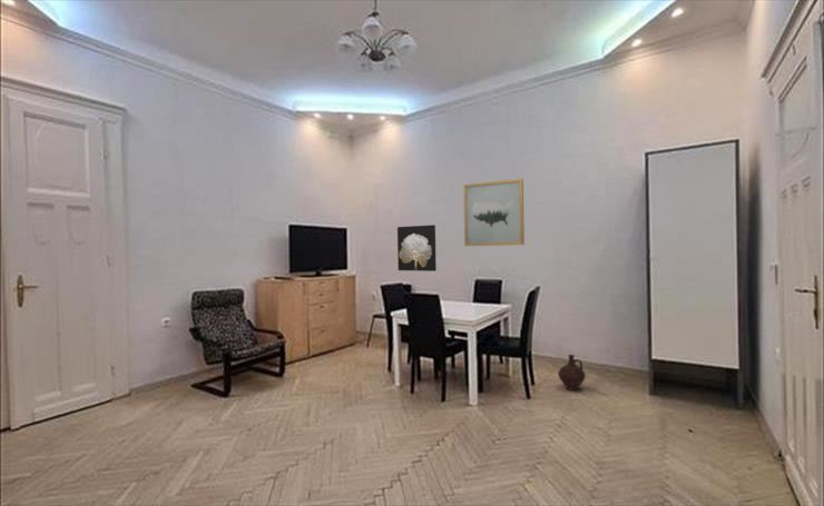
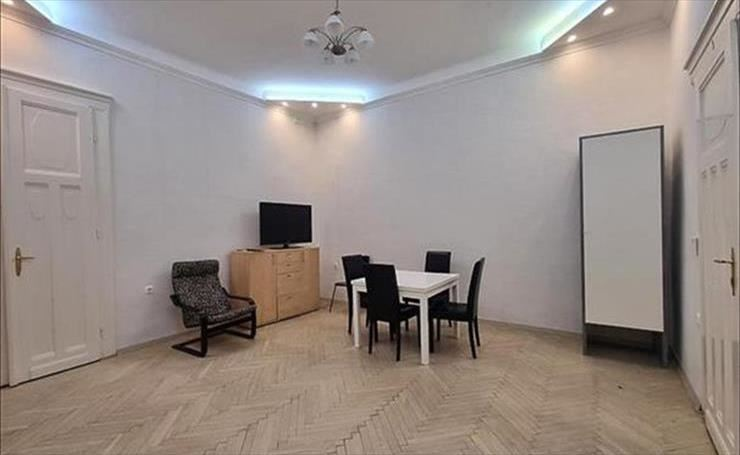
- ceramic jug [557,354,587,391]
- wall art [396,224,438,272]
- wall art [462,178,526,247]
